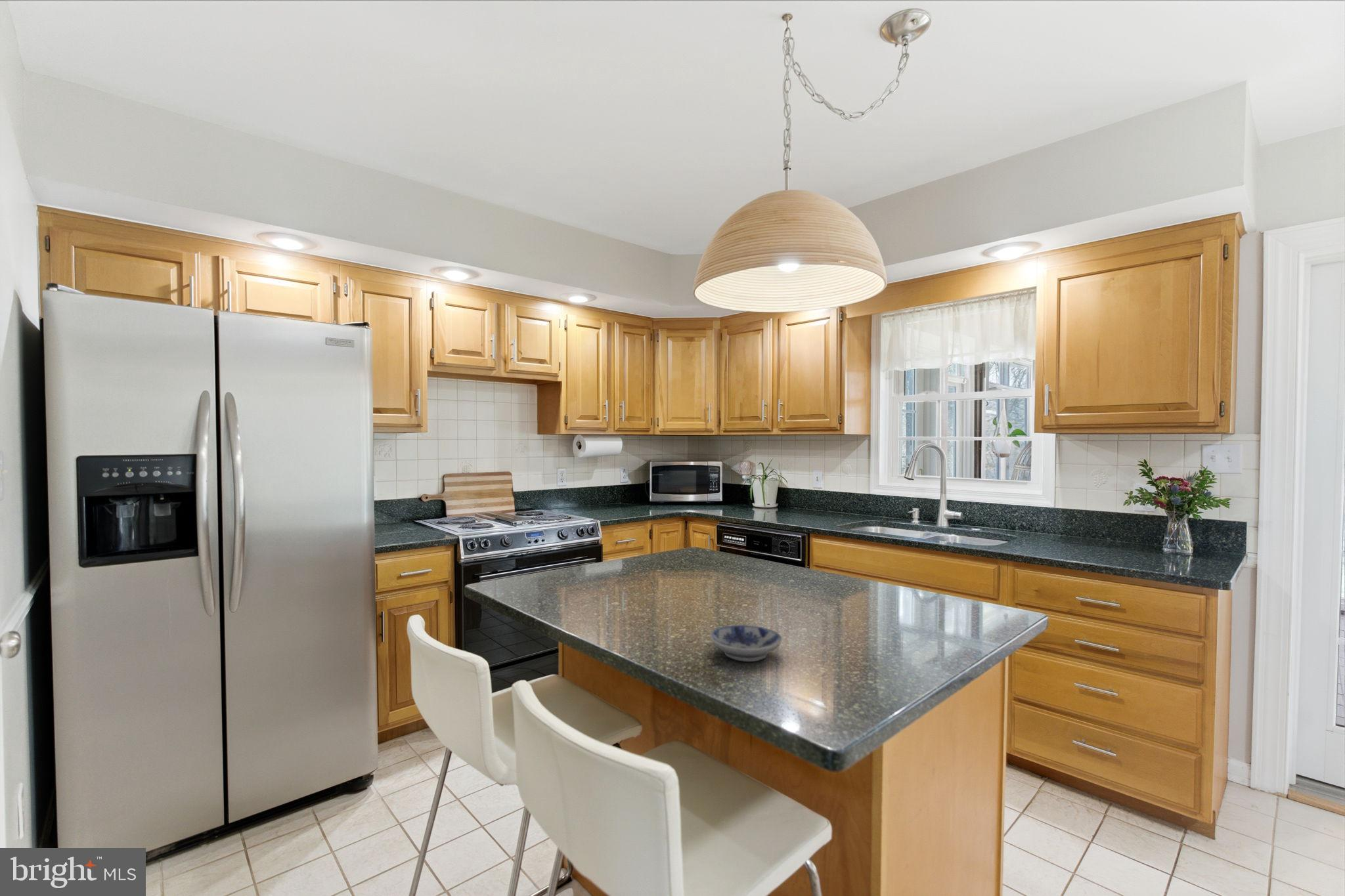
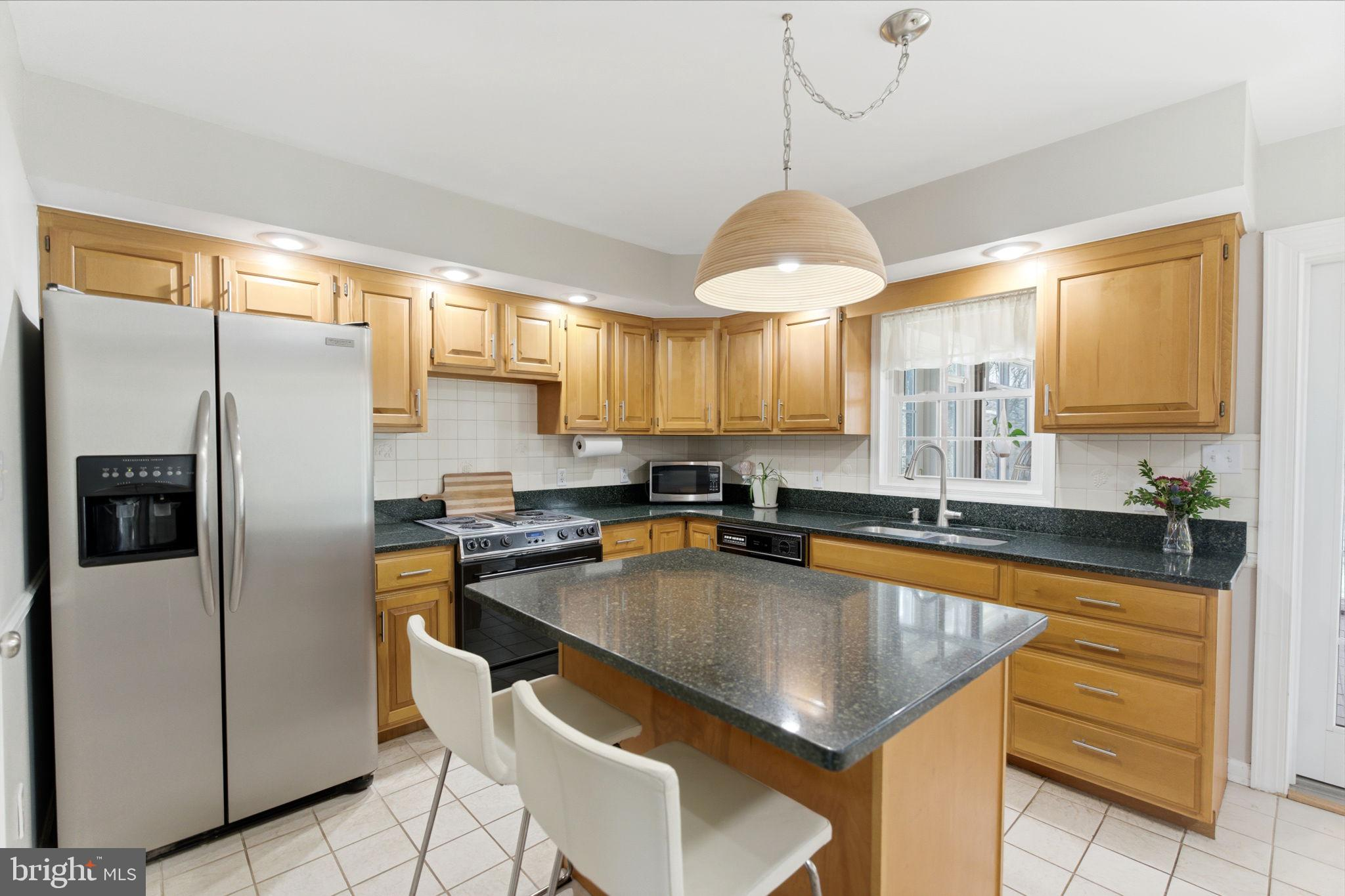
- bowl [709,624,783,662]
